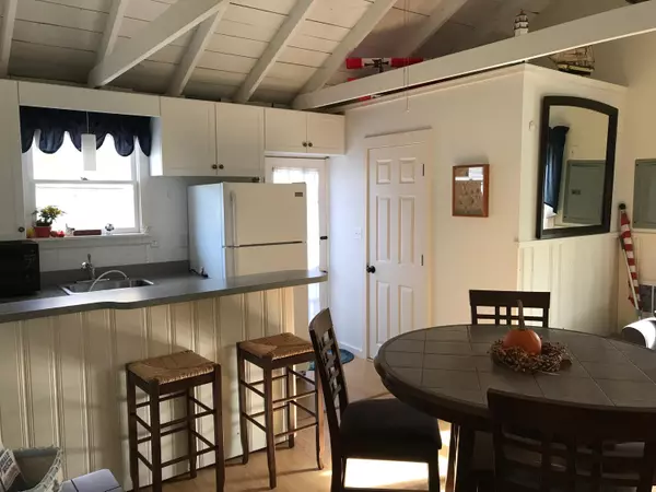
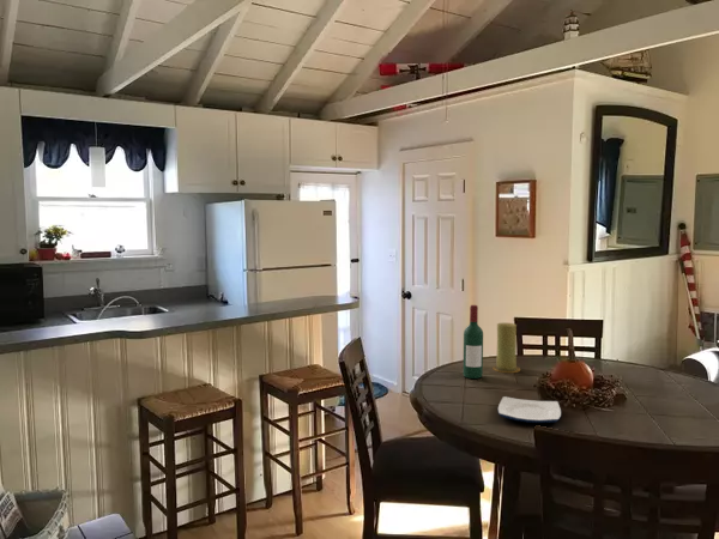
+ candle [493,322,521,374]
+ wine bottle [463,304,484,380]
+ plate [497,395,562,424]
